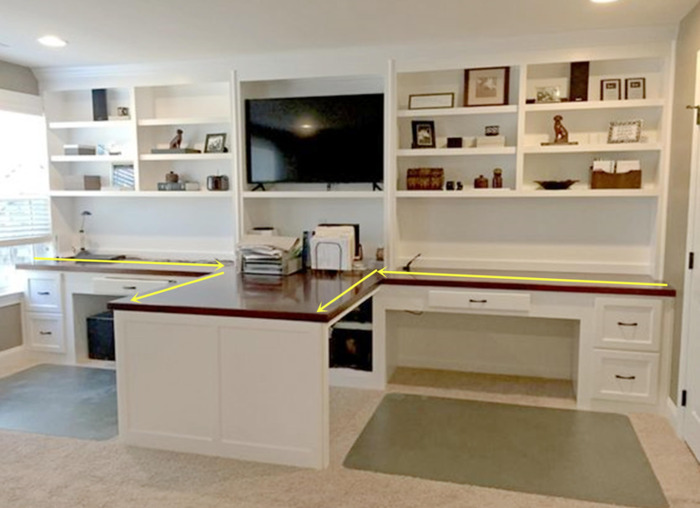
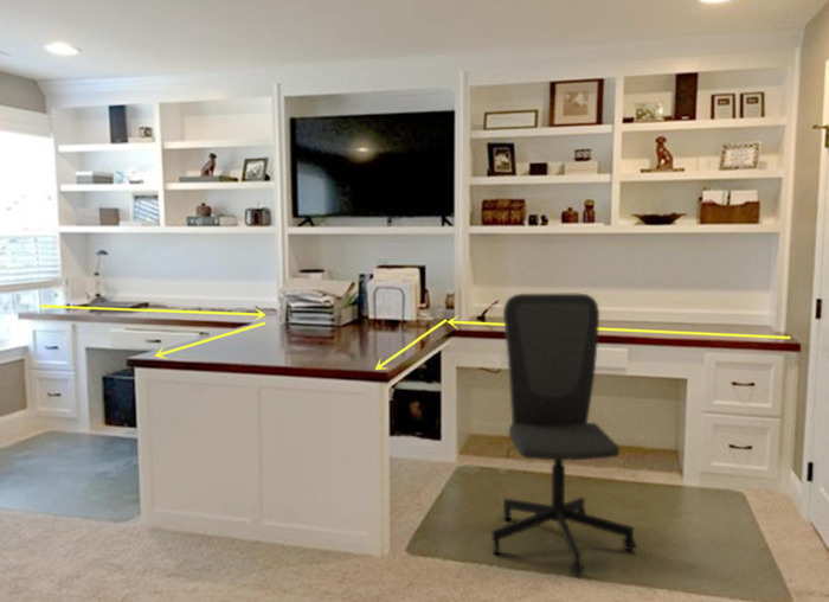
+ office chair [490,293,637,577]
